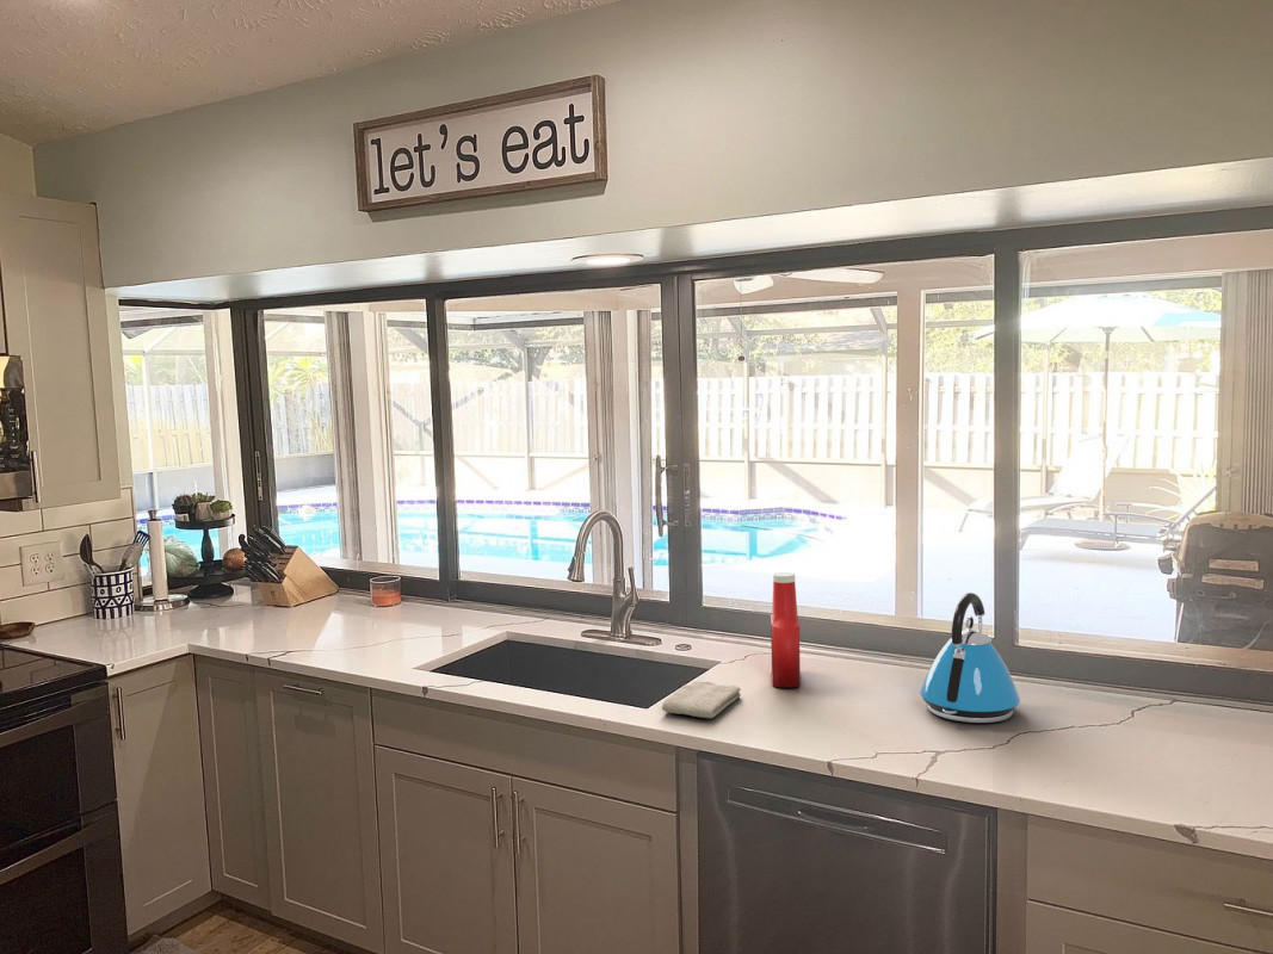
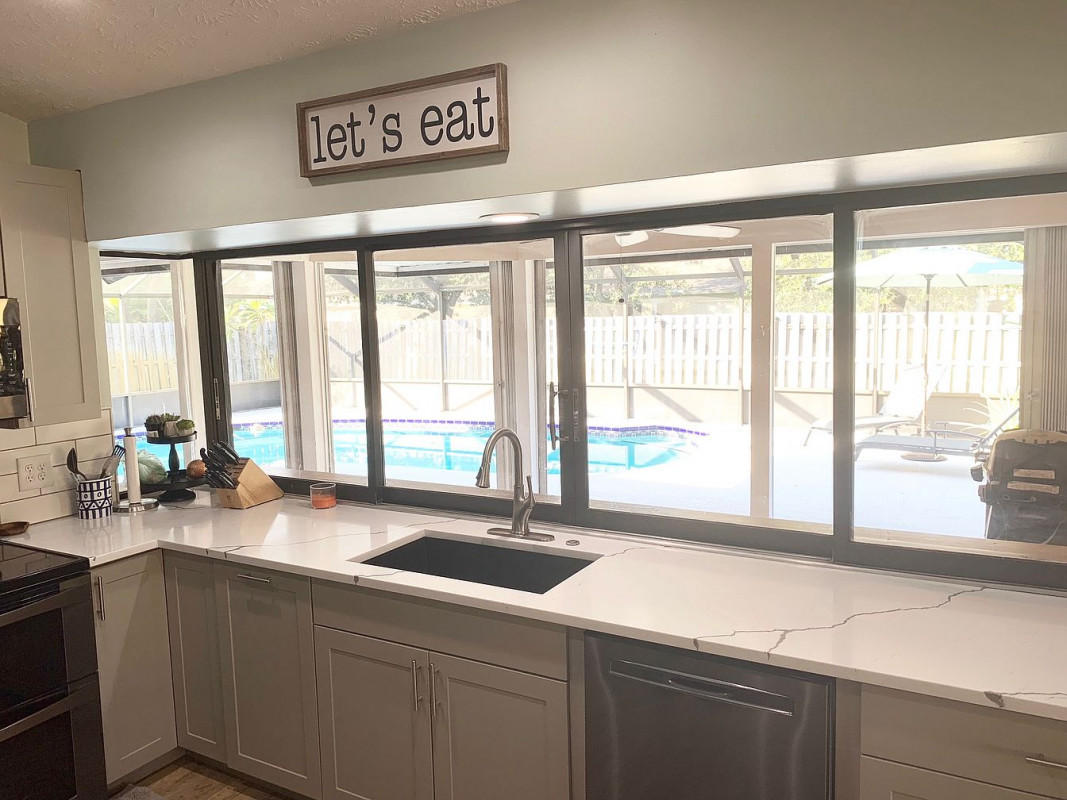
- washcloth [661,680,742,719]
- kettle [920,591,1021,724]
- soap bottle [770,571,802,689]
